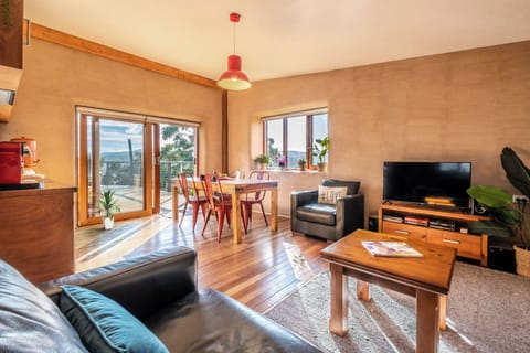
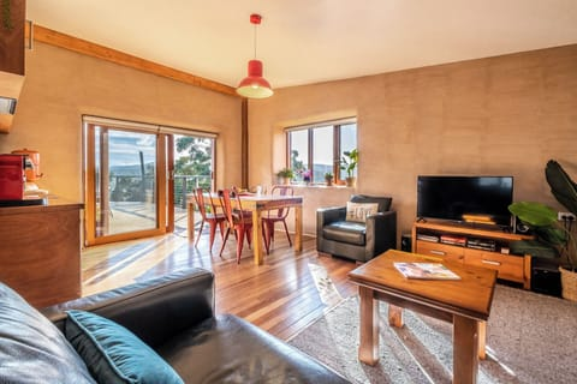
- indoor plant [89,188,125,231]
